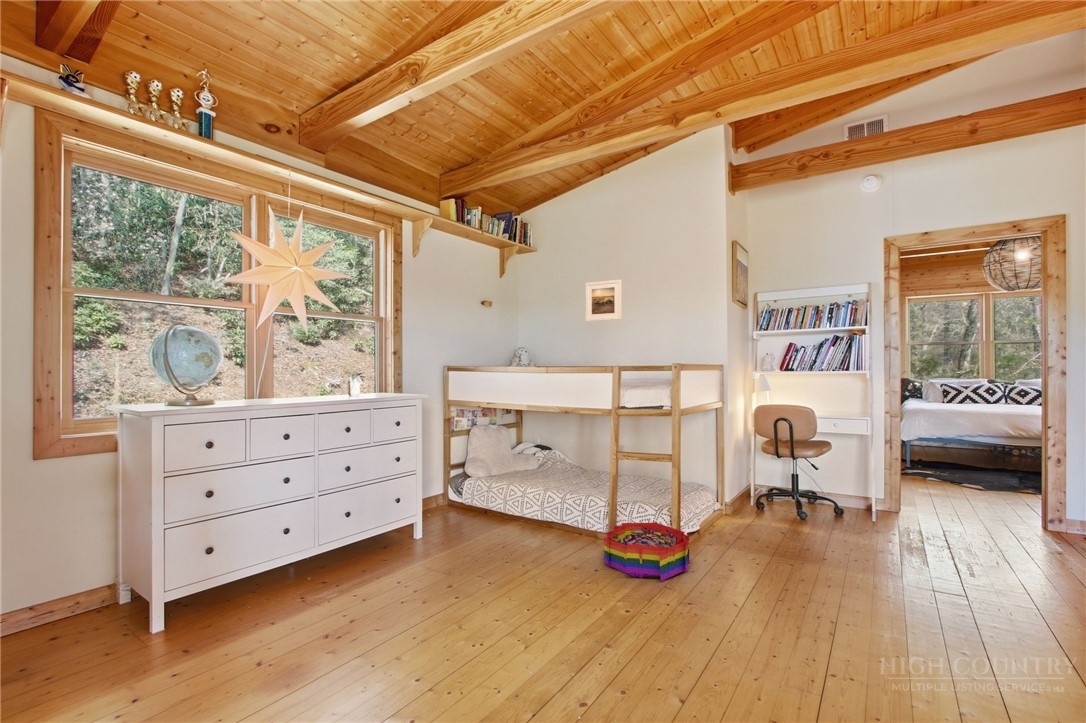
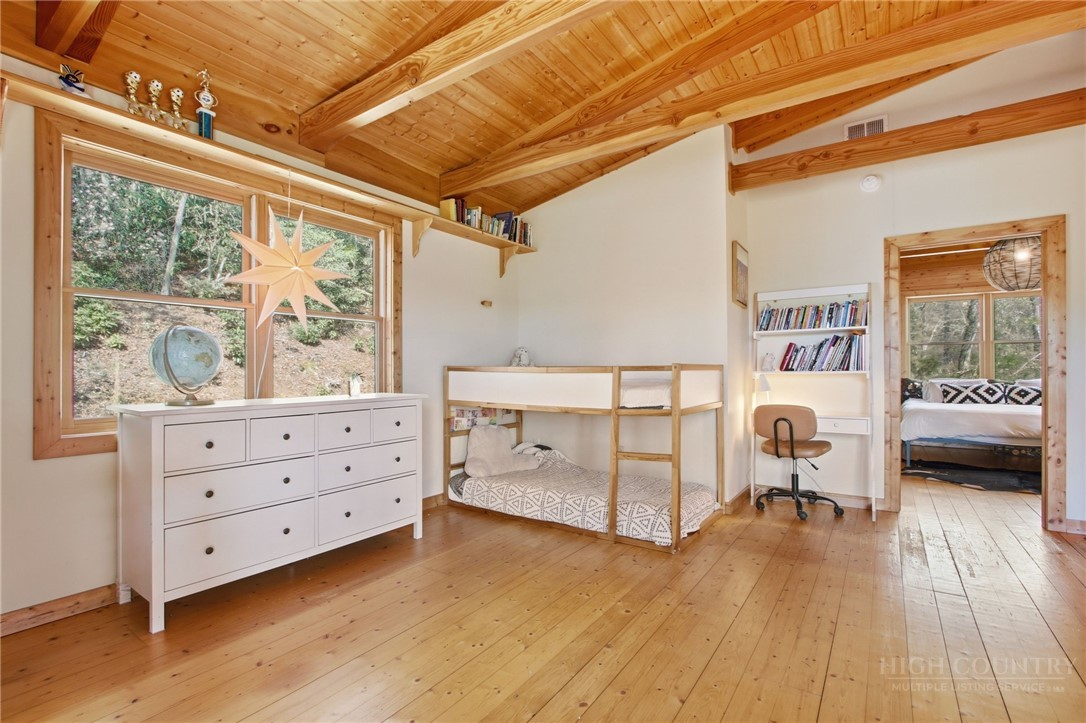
- storage bin [603,521,690,582]
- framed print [585,279,623,322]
